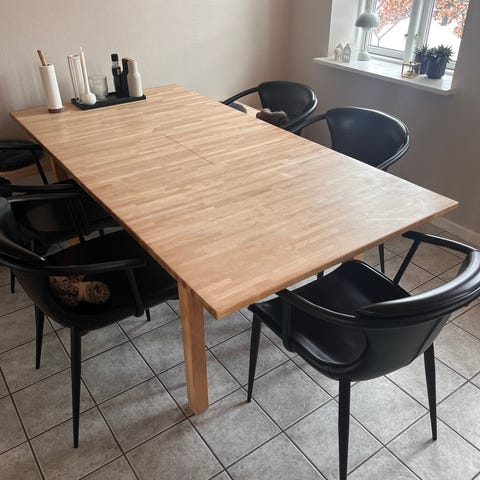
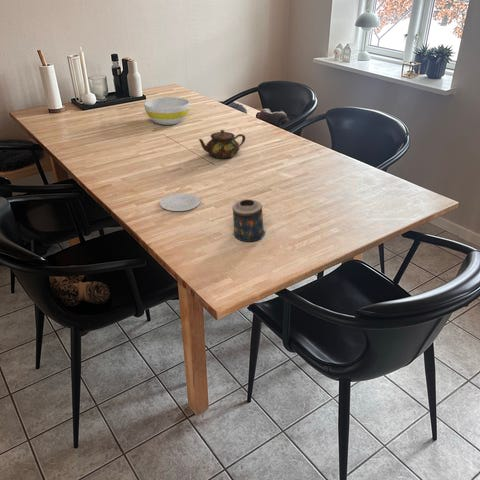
+ bowl [143,96,191,126]
+ candle [231,198,267,243]
+ teapot [197,129,246,160]
+ plate [159,192,201,212]
